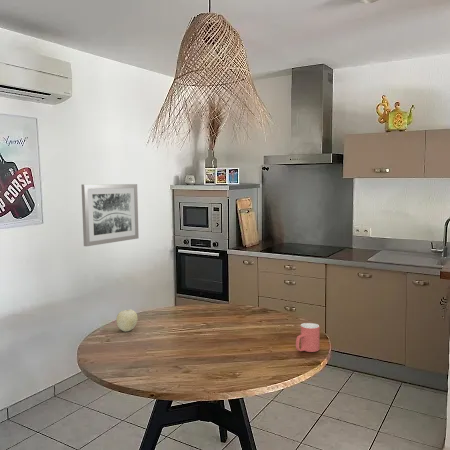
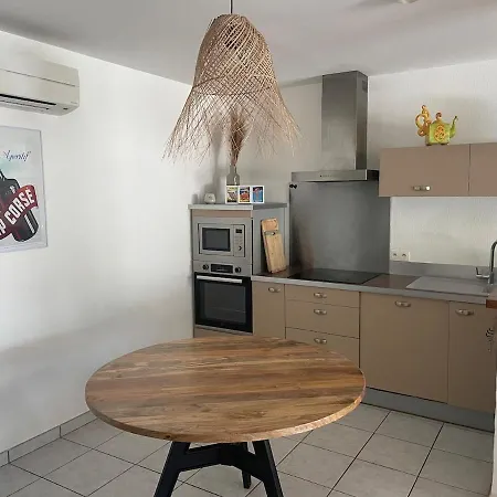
- mug [295,322,321,353]
- wall art [80,183,140,247]
- fruit [115,308,139,333]
